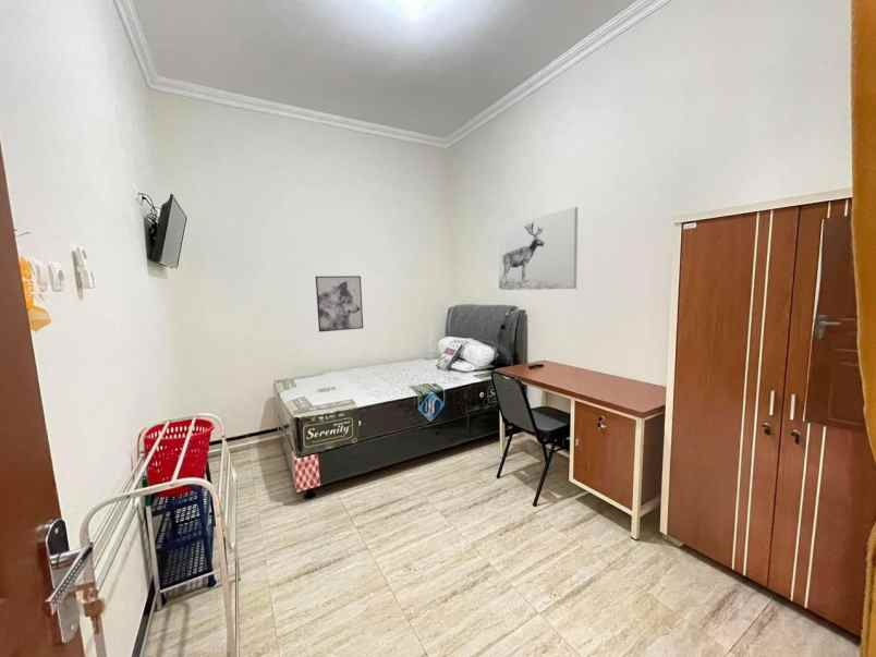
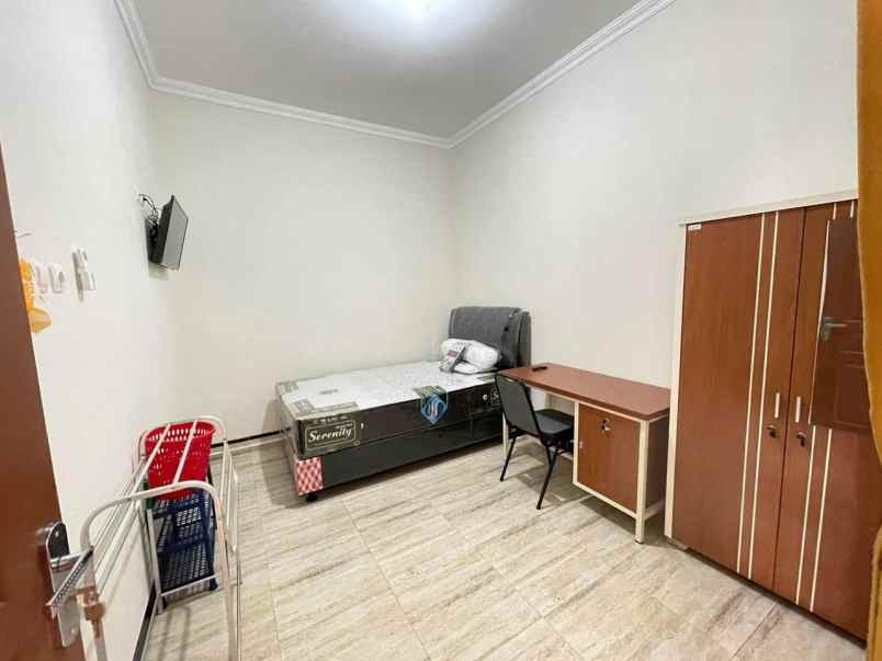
- wall art [498,206,579,291]
- wall art [315,275,364,332]
